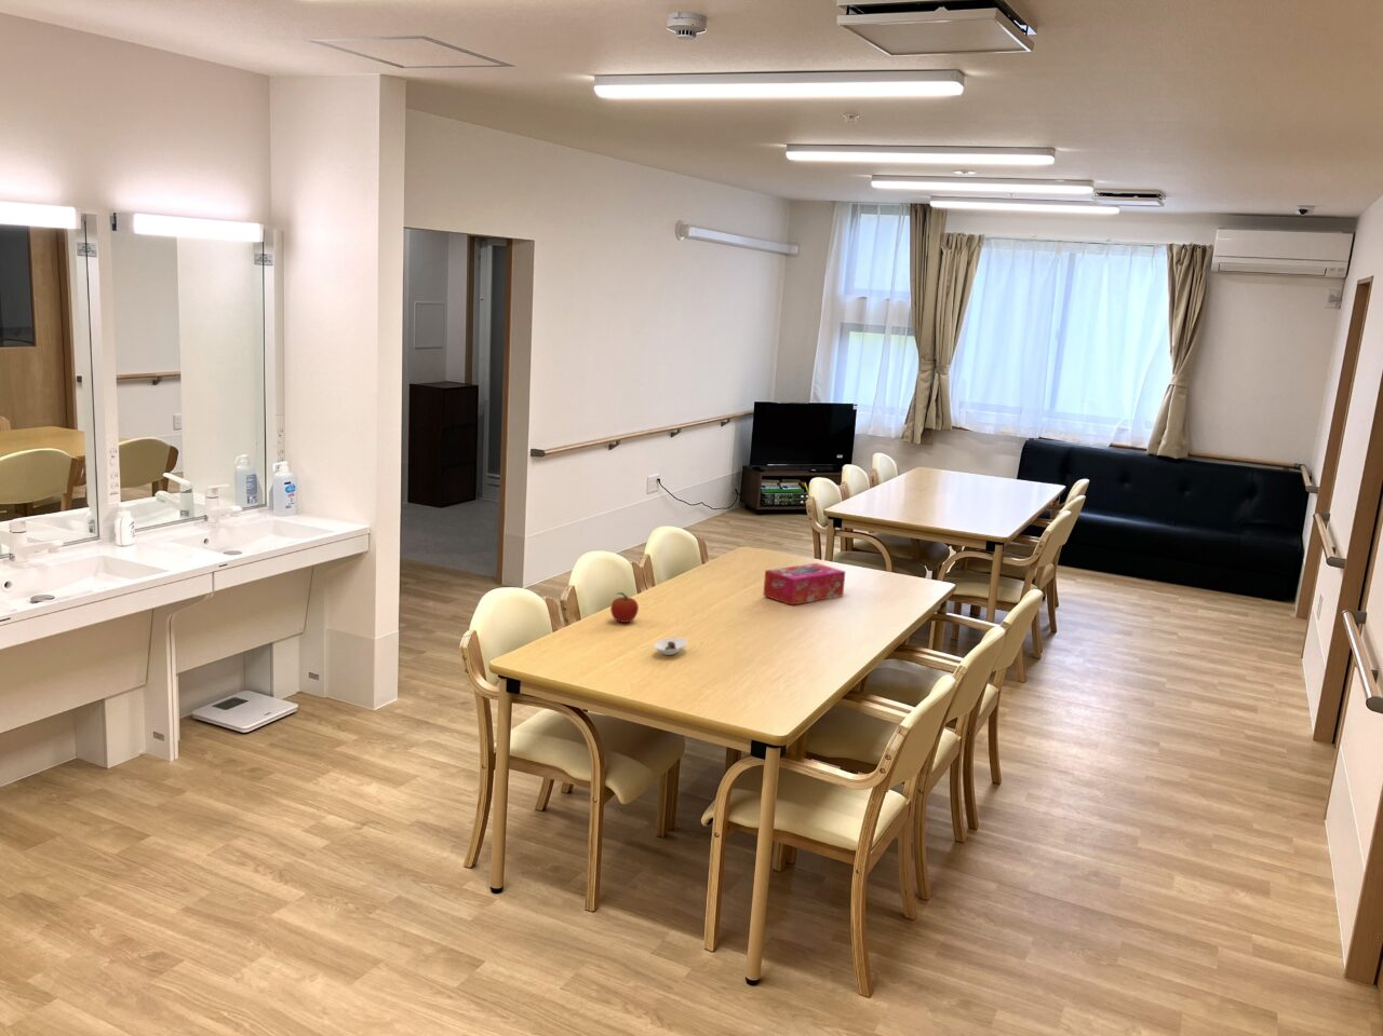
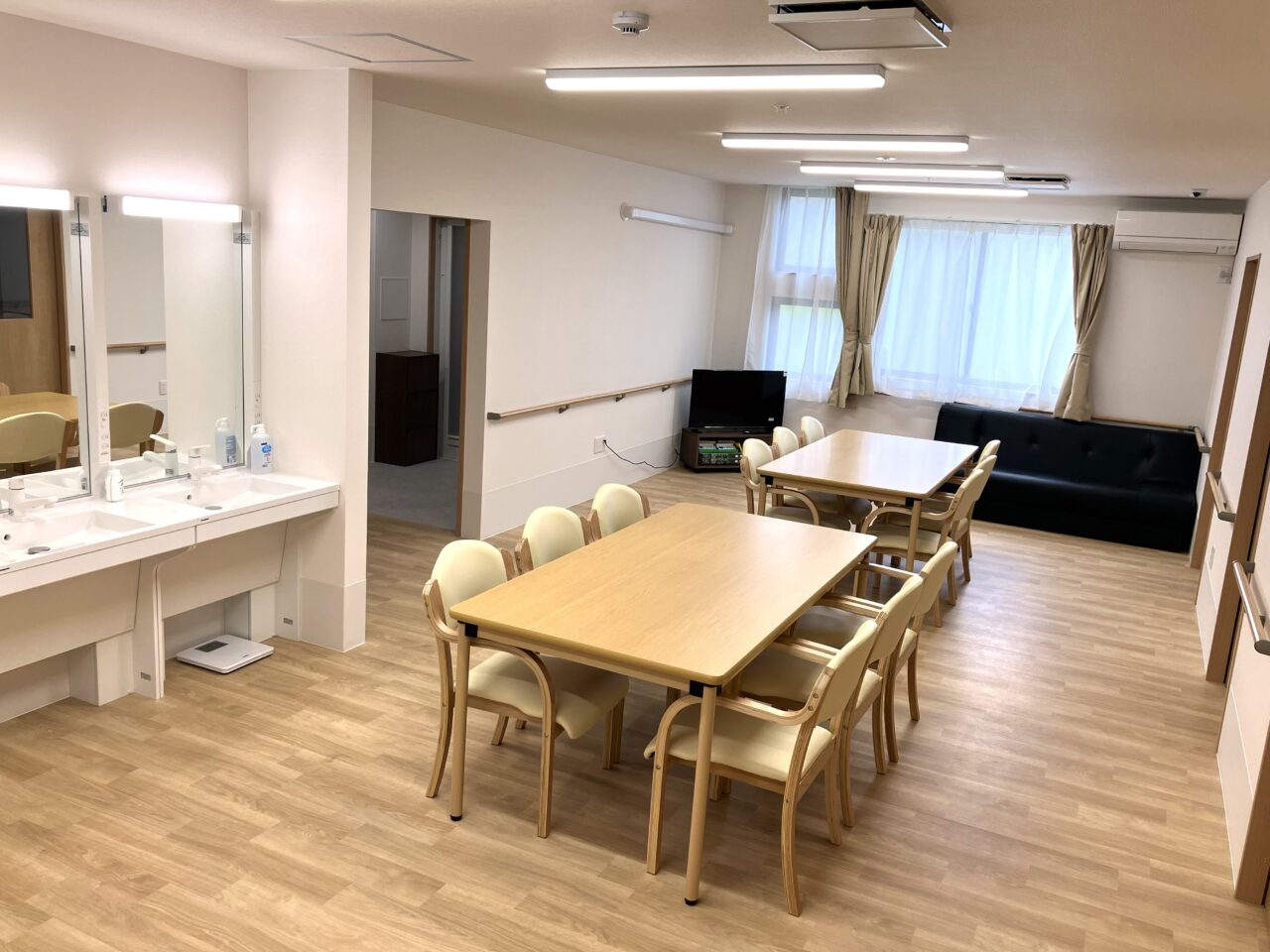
- tissue box [761,563,846,606]
- saucer [653,637,688,656]
- fruit [610,591,639,624]
